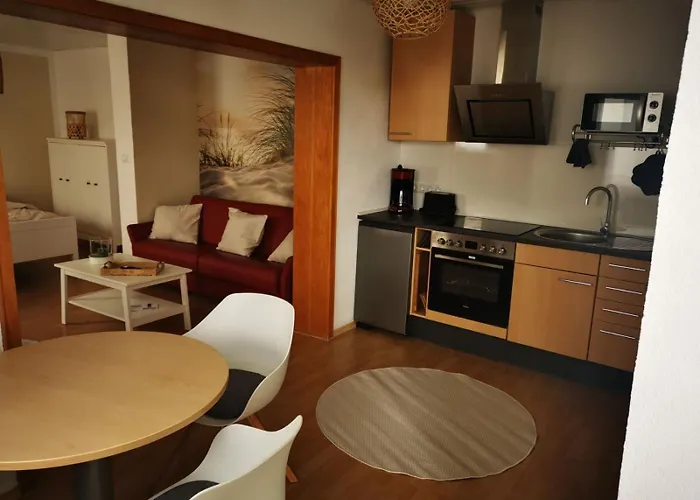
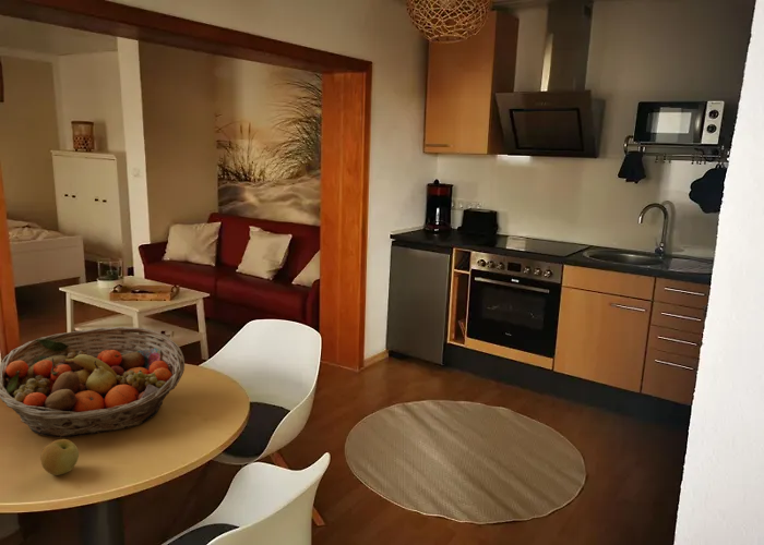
+ fruit basket [0,326,186,438]
+ apple [39,438,80,476]
